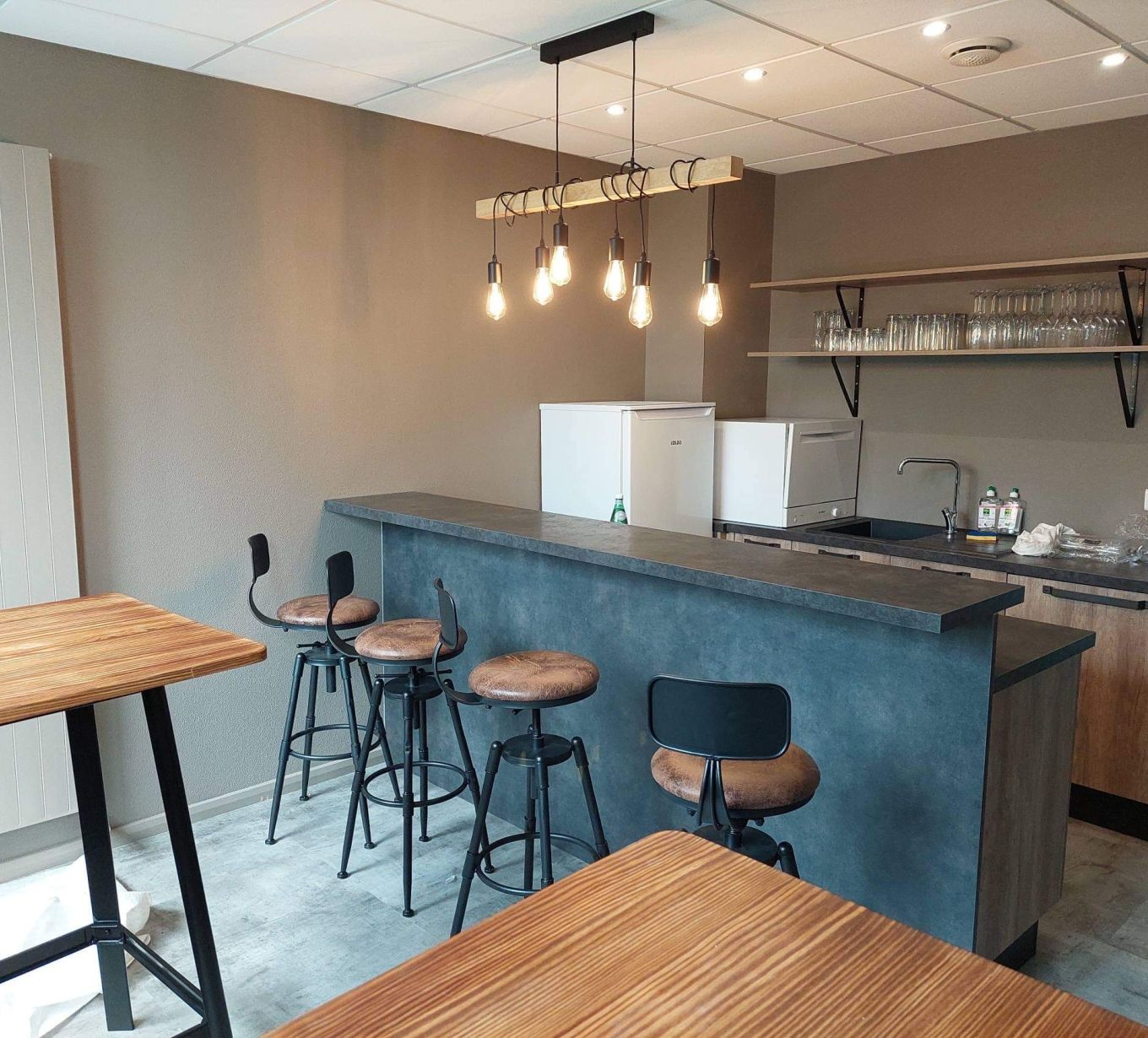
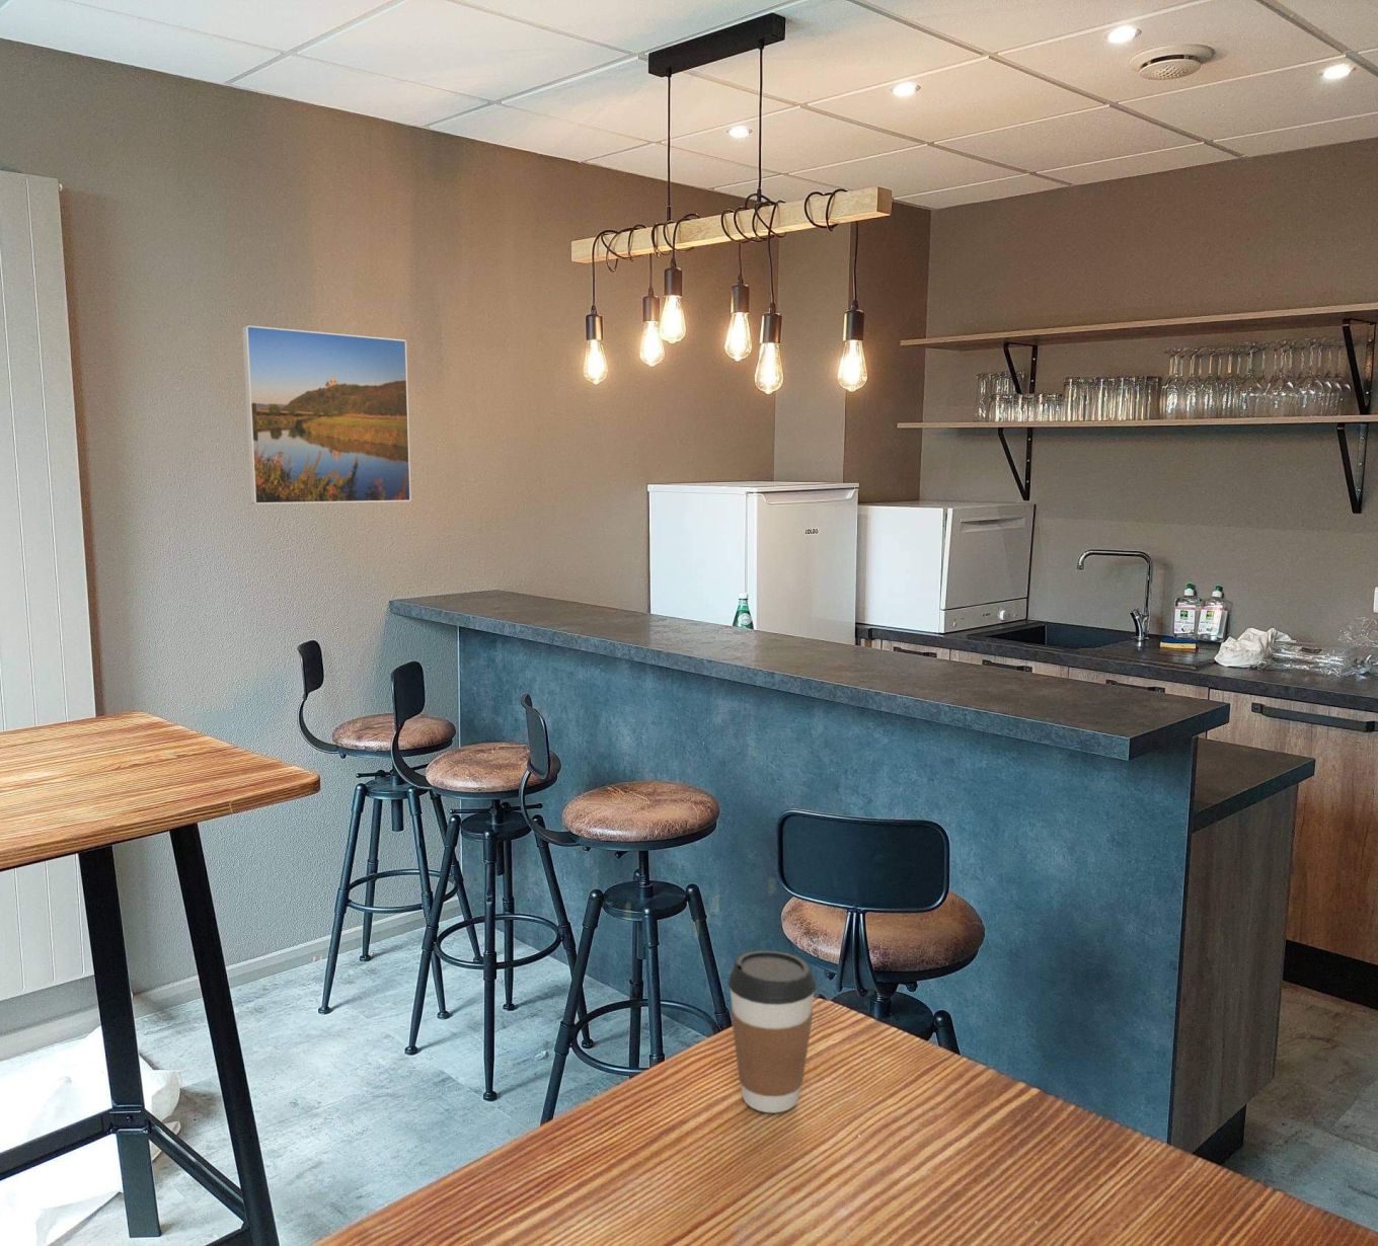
+ coffee cup [727,951,817,1114]
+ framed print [241,324,413,505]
